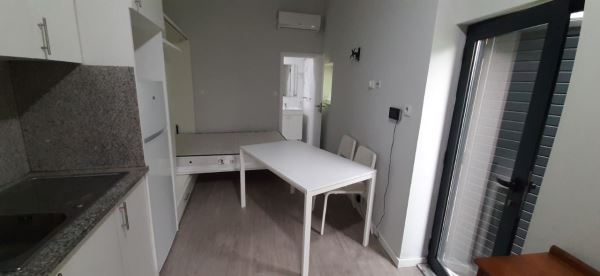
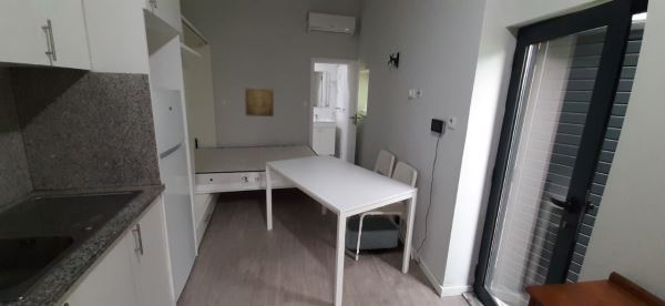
+ storage bin [345,215,400,251]
+ wall art [244,86,275,118]
